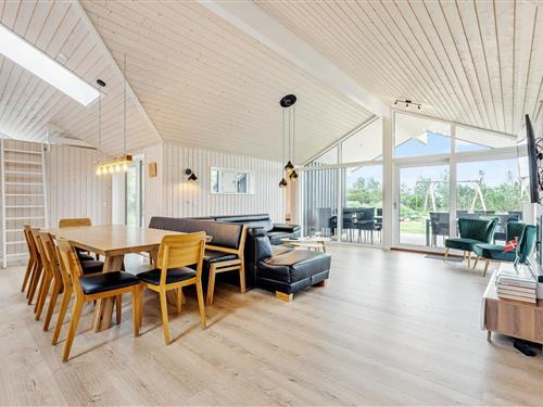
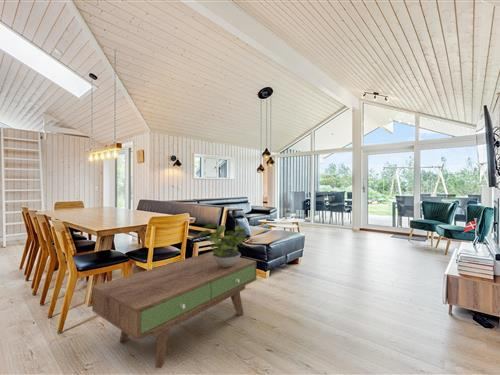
+ potted plant [196,222,248,267]
+ coffee table [91,251,258,369]
